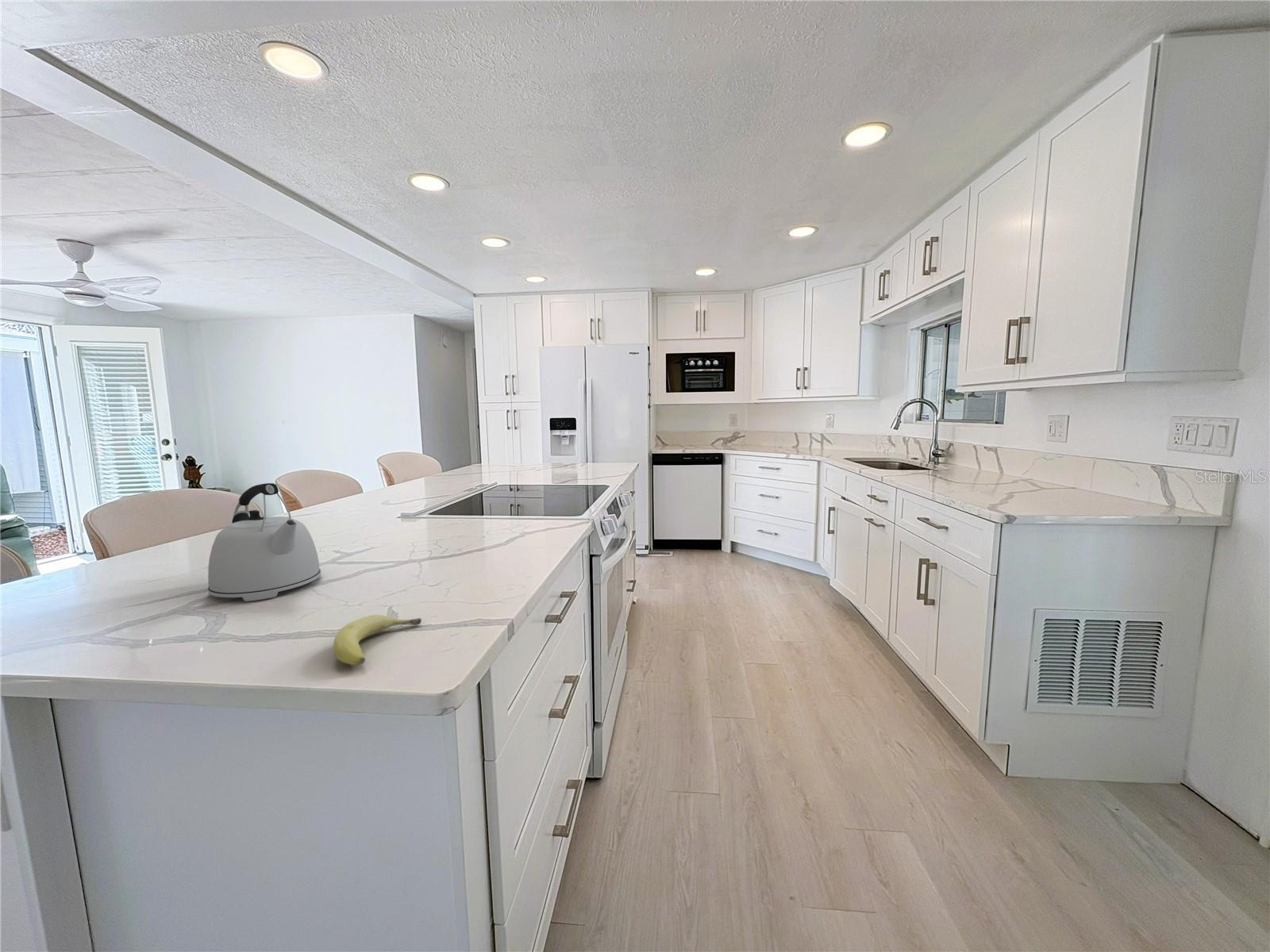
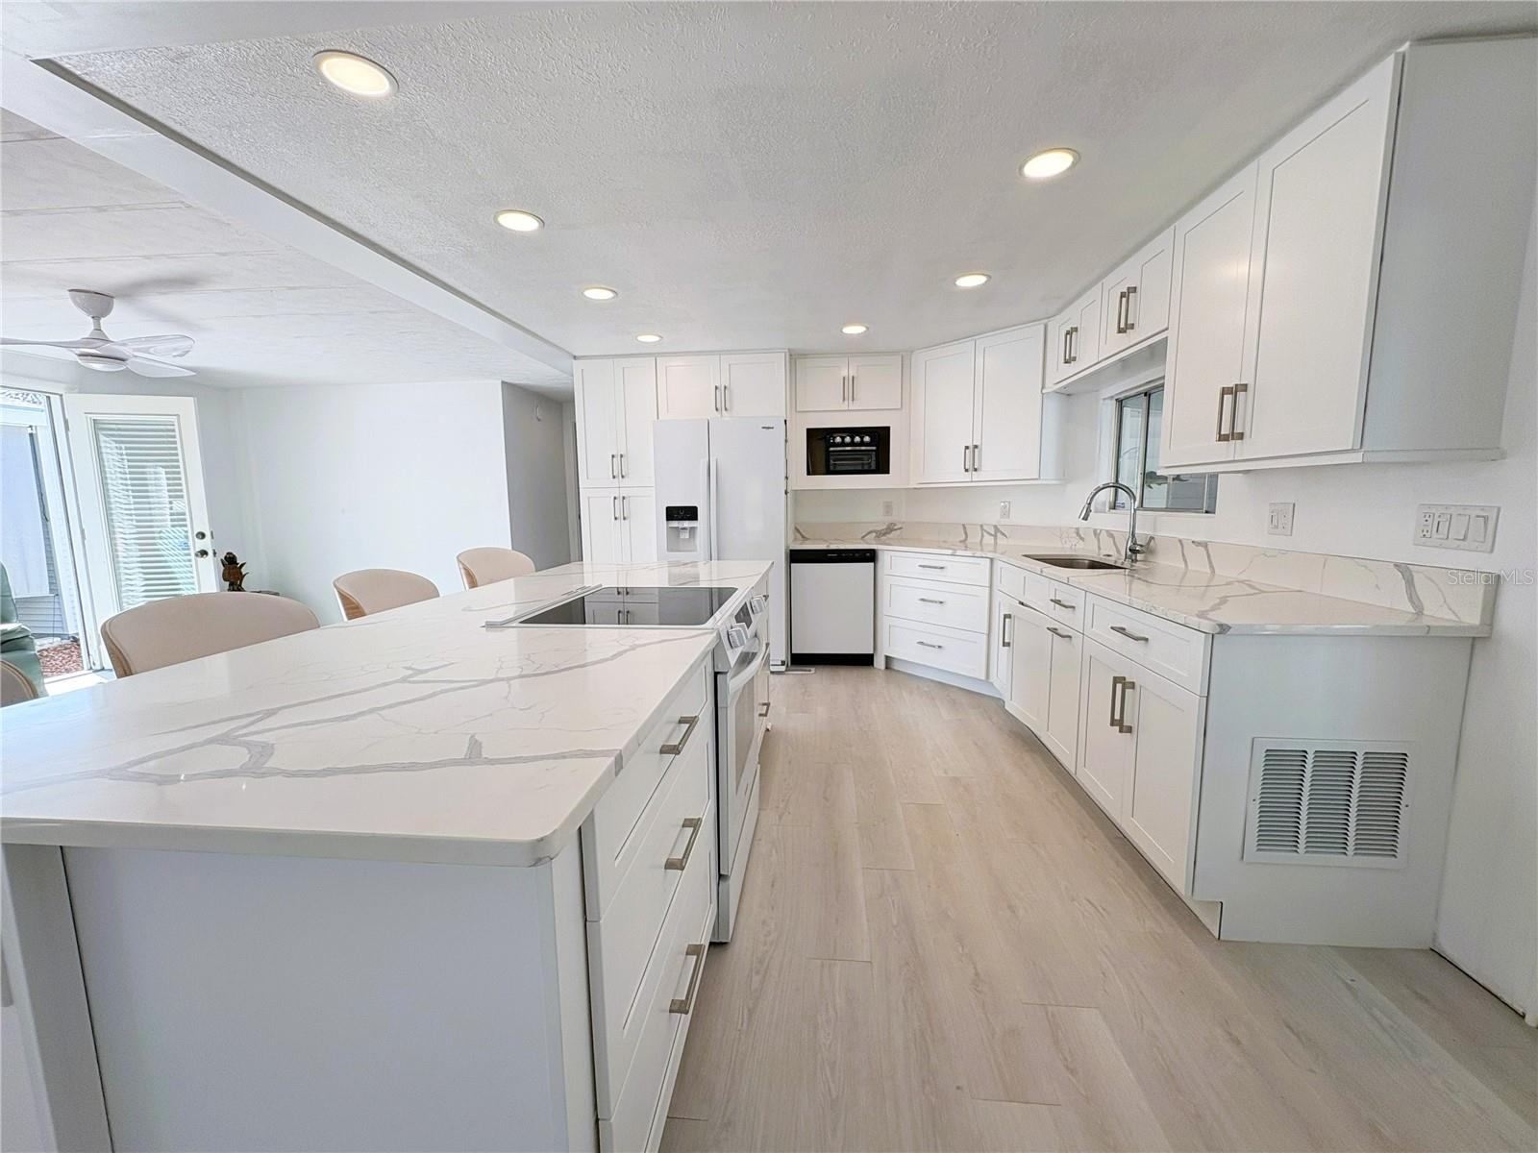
- fruit [333,614,422,666]
- kettle [207,482,322,602]
